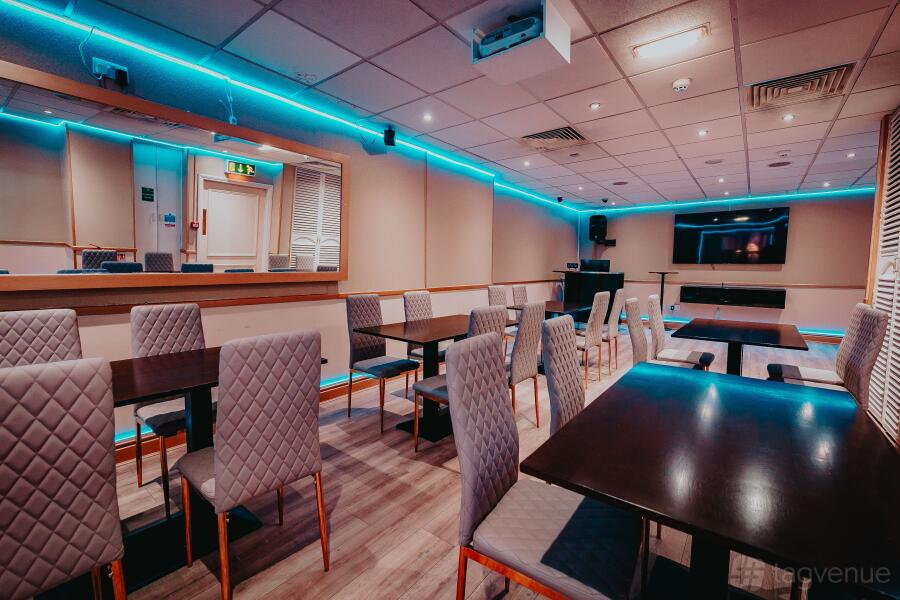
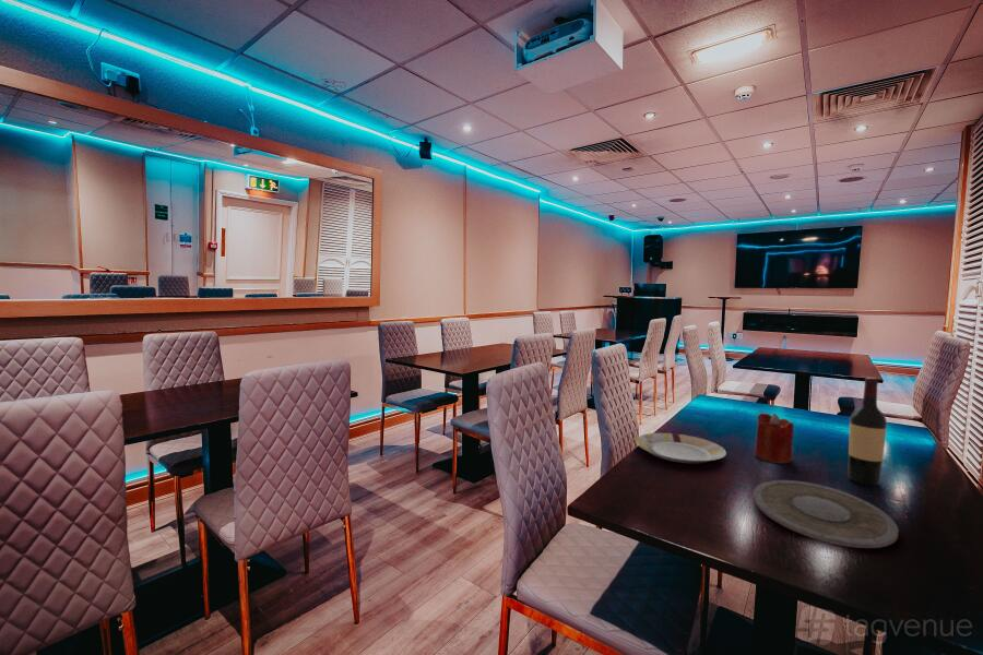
+ candle [754,412,795,465]
+ plate [635,432,727,464]
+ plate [751,479,900,549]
+ wine bottle [846,377,888,486]
